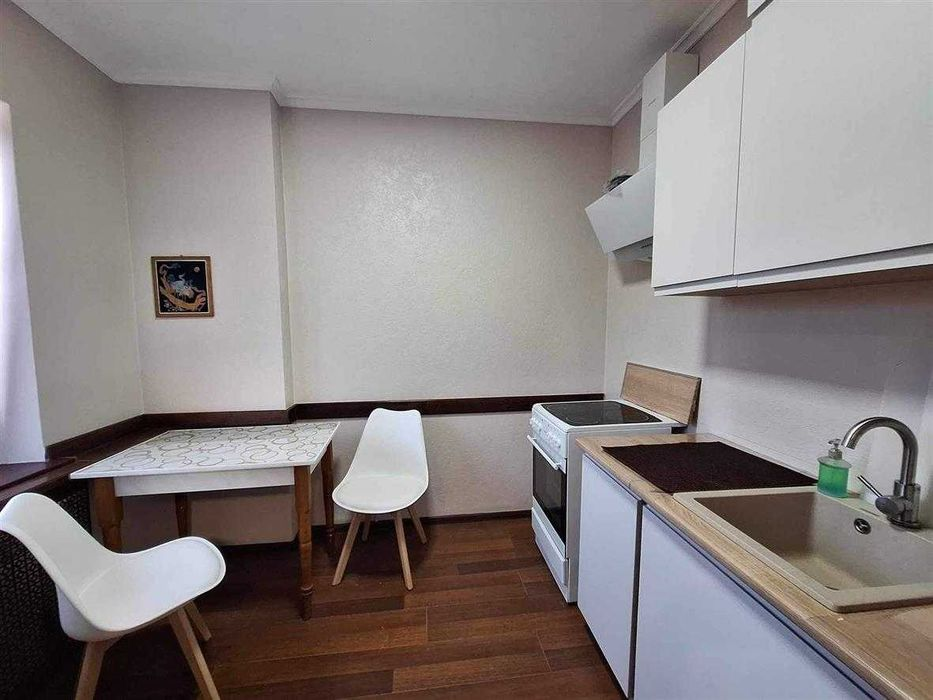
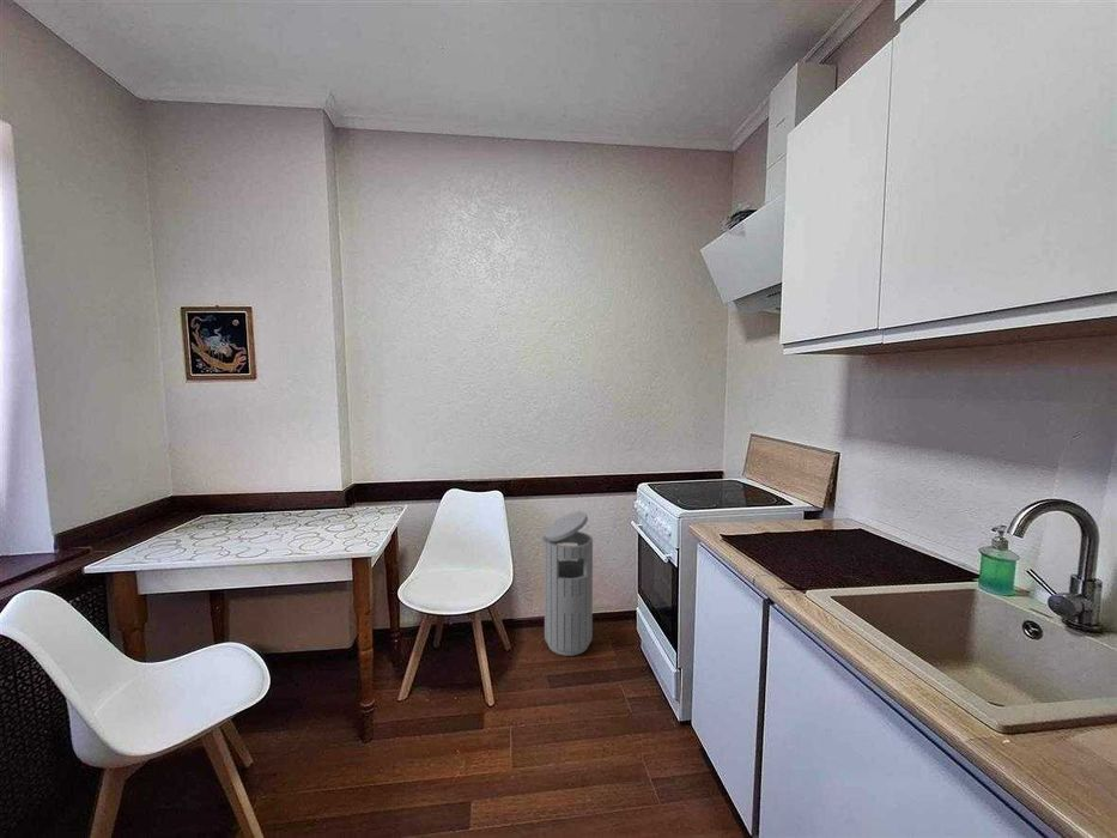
+ trash bin [541,510,594,657]
